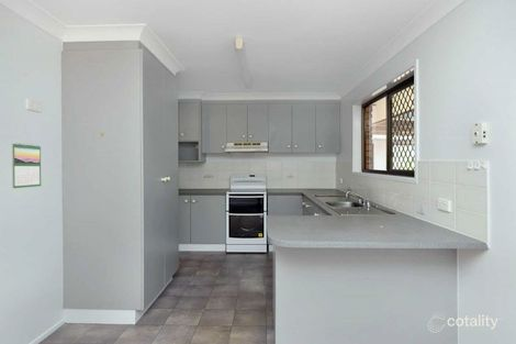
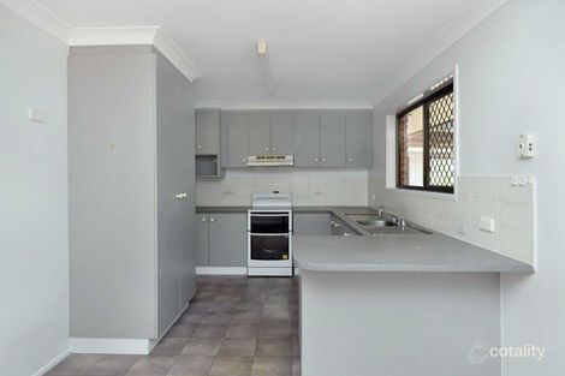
- calendar [11,142,42,189]
